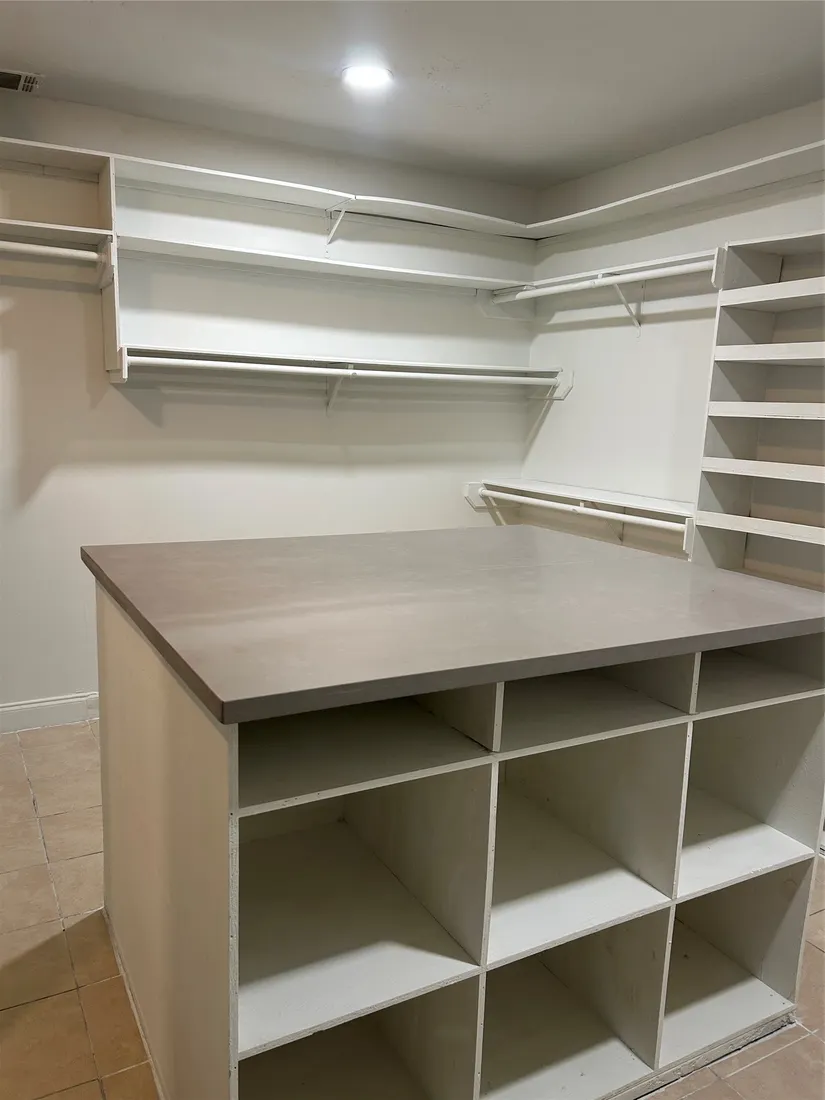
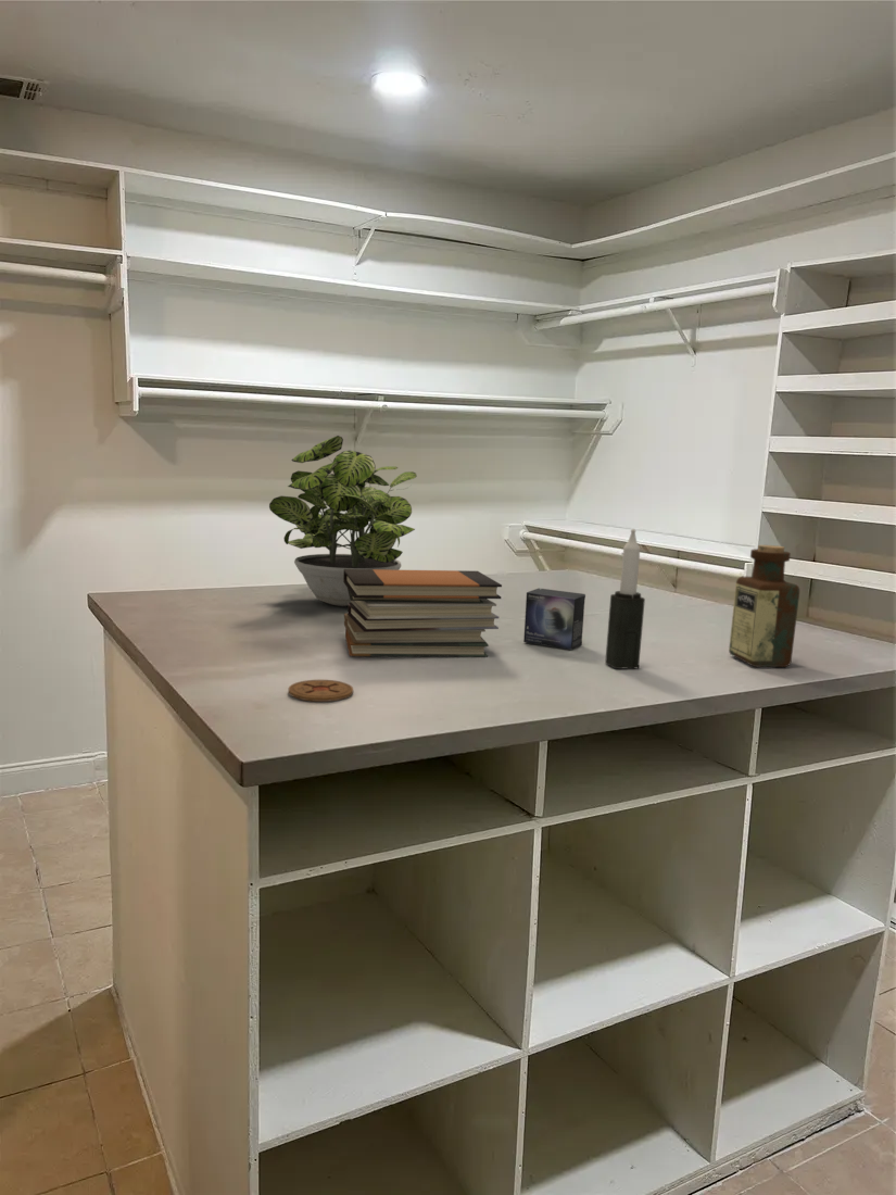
+ potted plant [268,435,418,607]
+ coaster [287,679,354,703]
+ candle [604,528,646,670]
+ small box [522,587,586,651]
+ bottle [728,544,800,668]
+ book stack [343,569,503,658]
